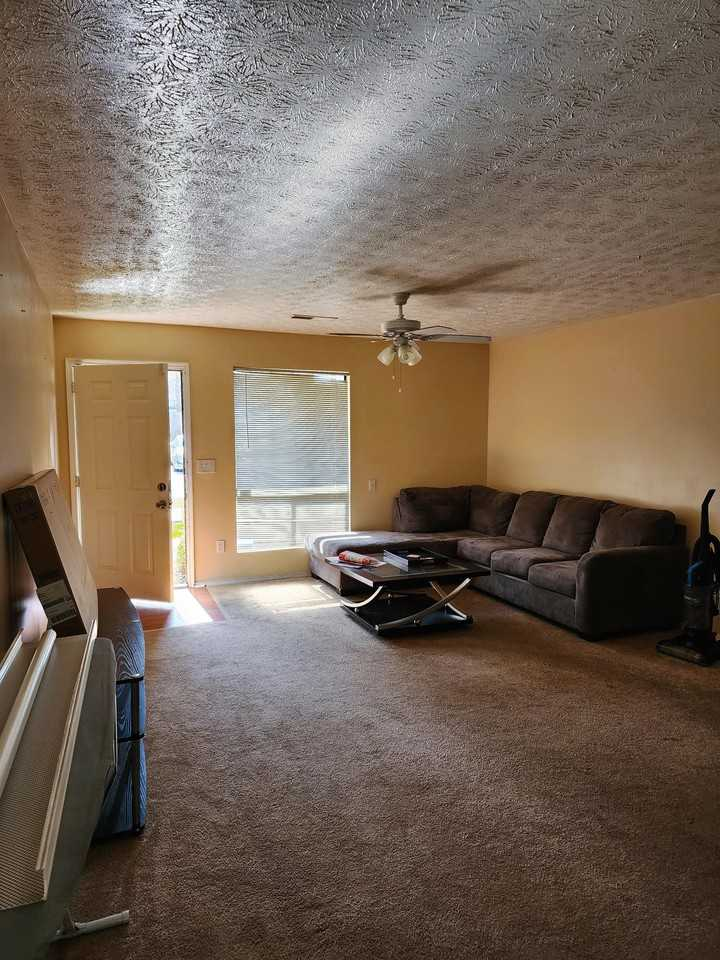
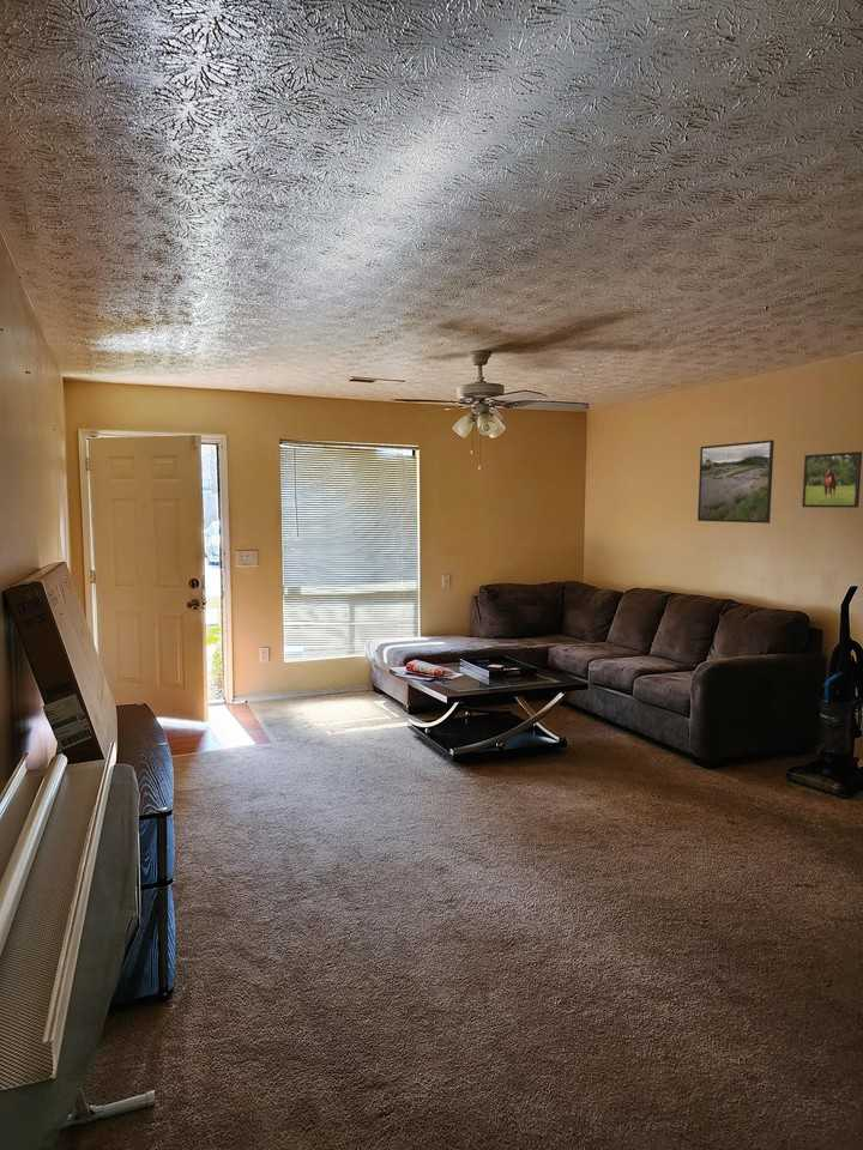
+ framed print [801,450,863,509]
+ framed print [696,438,776,525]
